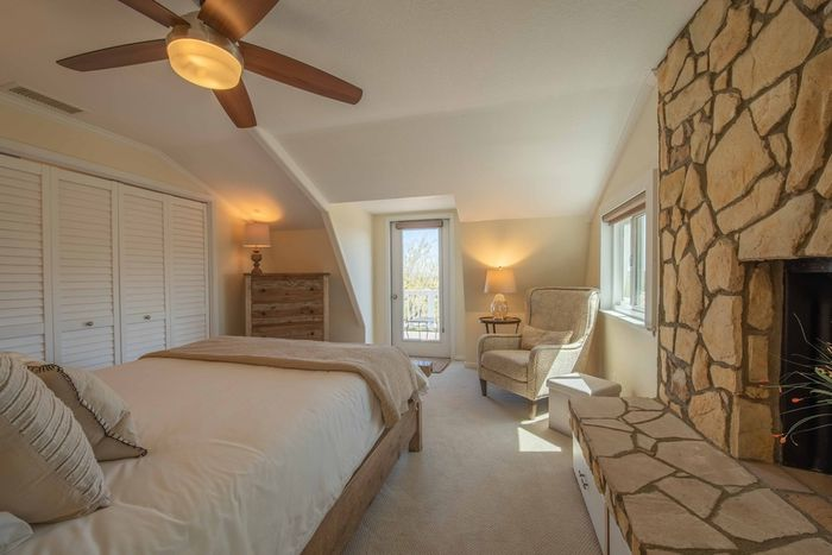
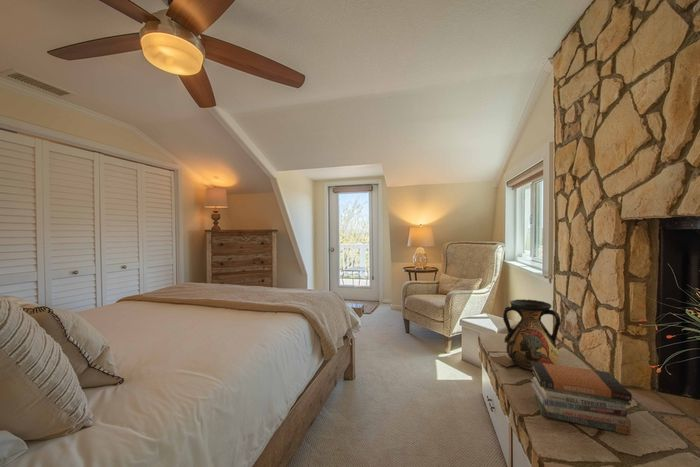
+ vase [489,298,562,371]
+ book stack [529,362,633,436]
